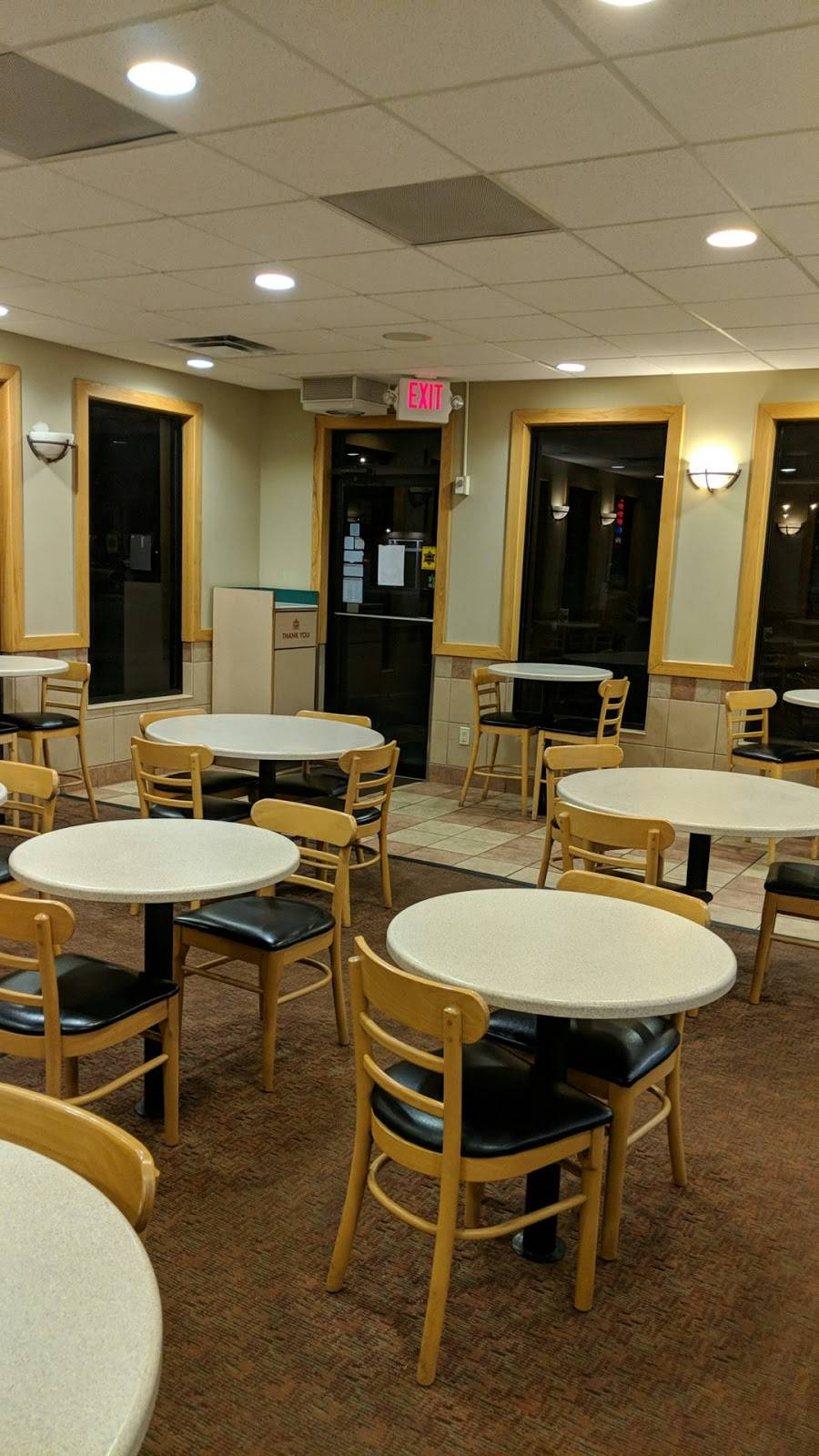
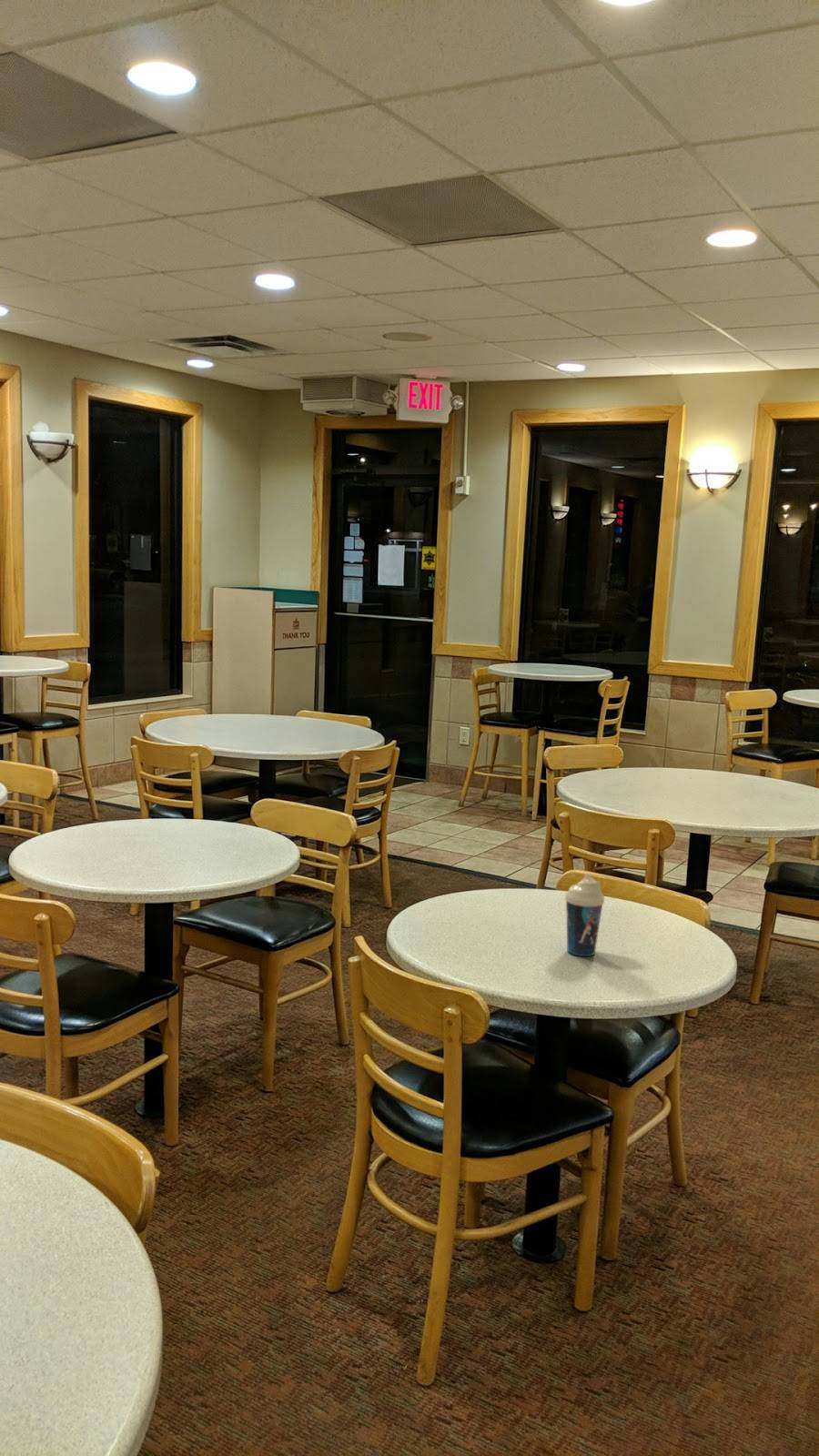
+ beverage cup [564,873,605,957]
